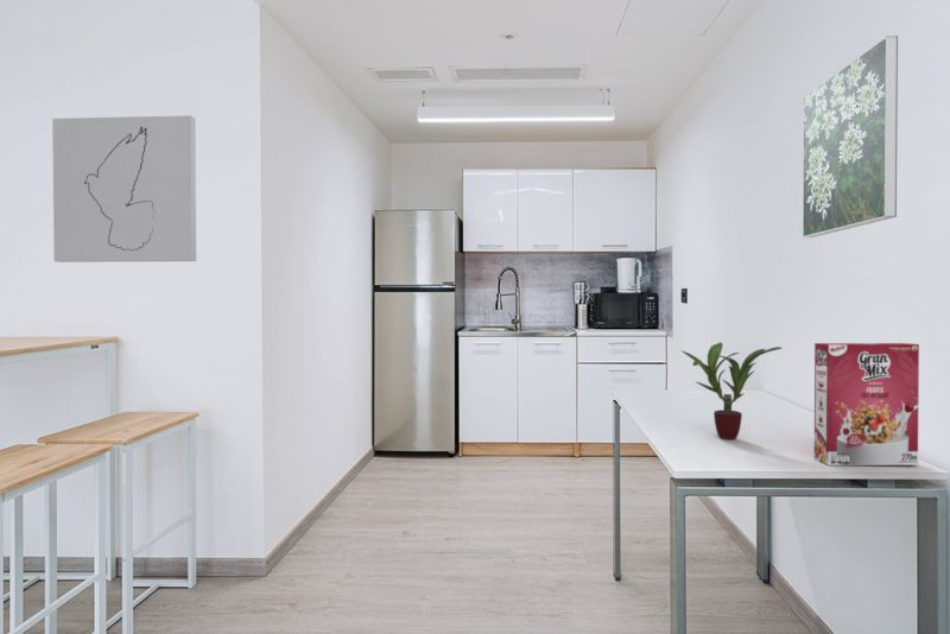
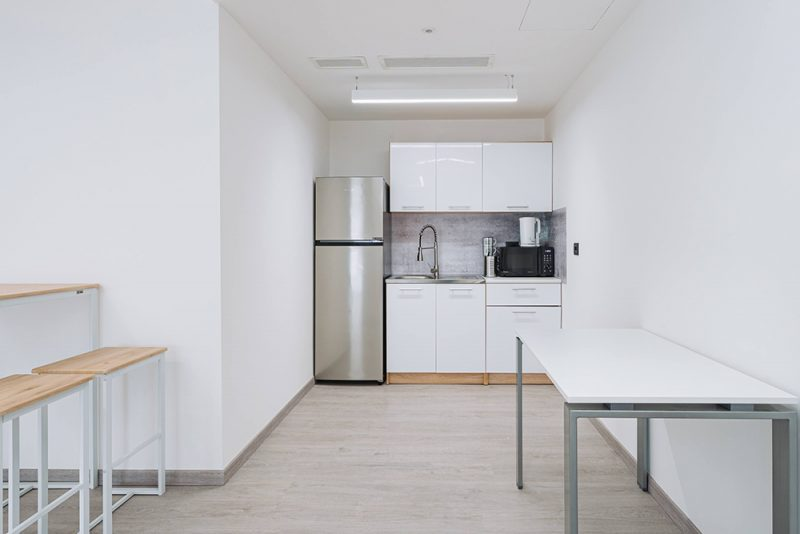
- wall art [51,114,197,264]
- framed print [802,34,899,239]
- cereal box [813,342,920,467]
- potted plant [680,341,784,440]
